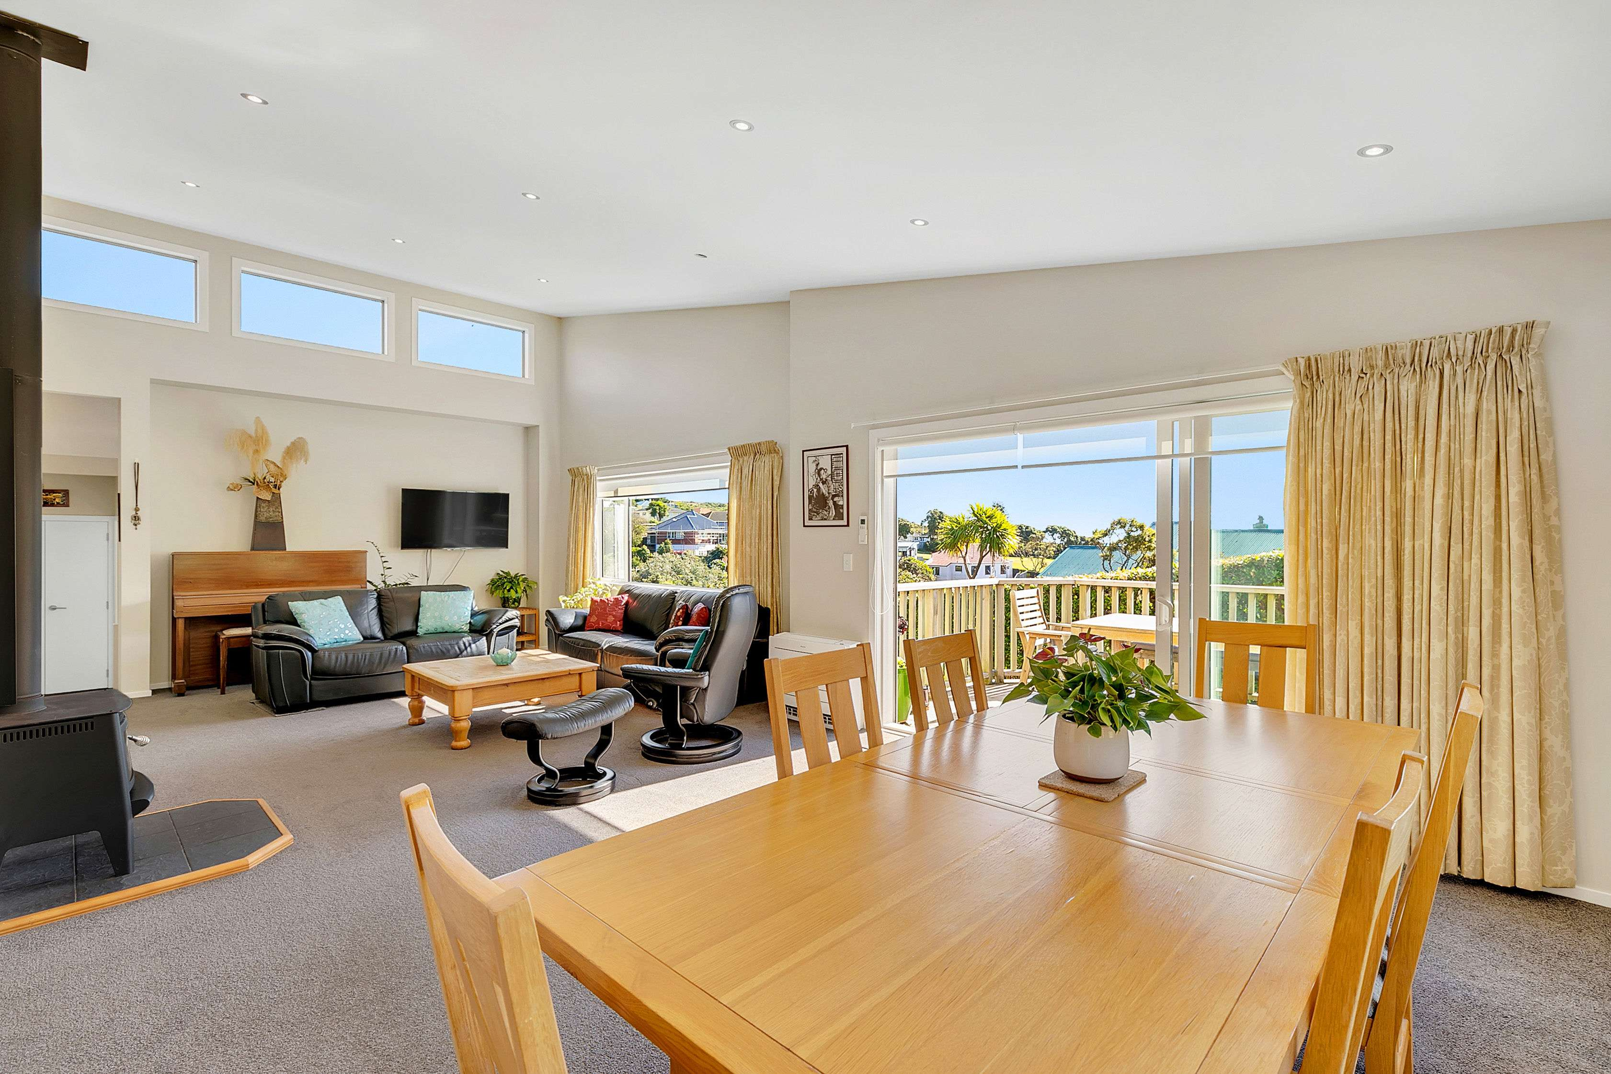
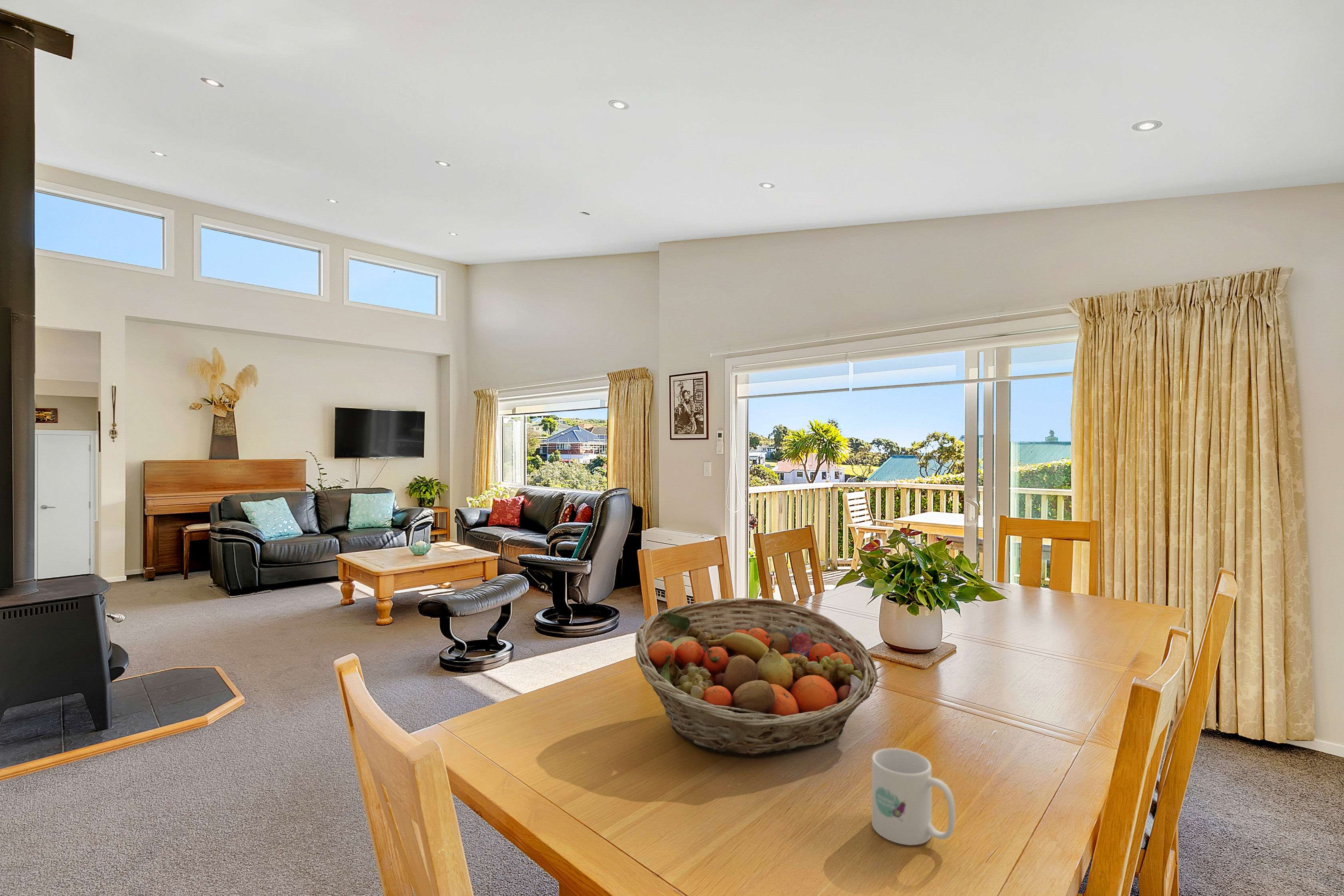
+ fruit basket [635,597,878,757]
+ mug [871,748,956,846]
